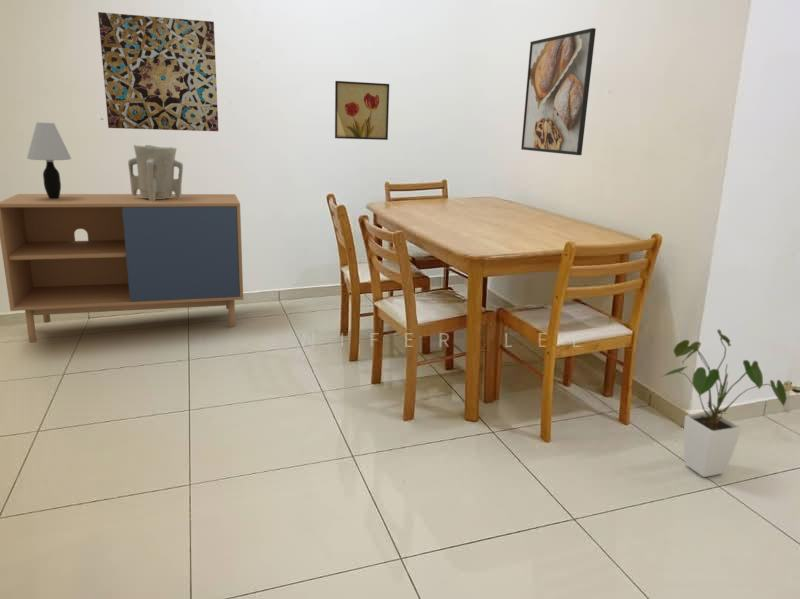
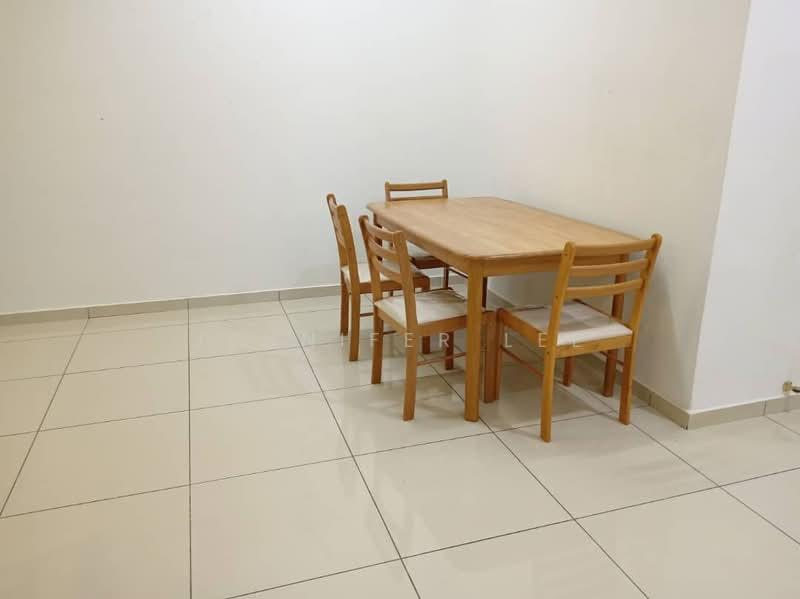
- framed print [520,27,597,156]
- vase [127,144,184,201]
- wall art [97,11,219,132]
- storage cabinet [0,193,244,344]
- house plant [660,328,788,478]
- wall art [334,80,390,141]
- table lamp [26,121,72,199]
